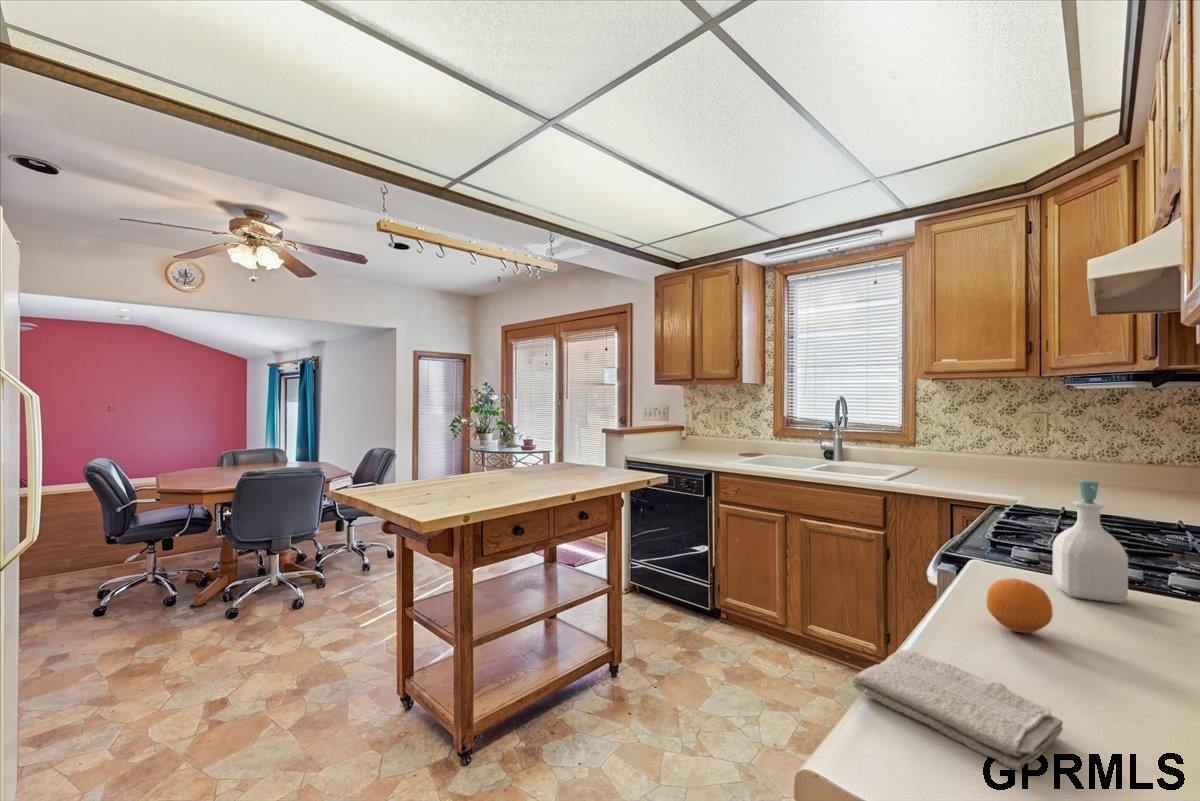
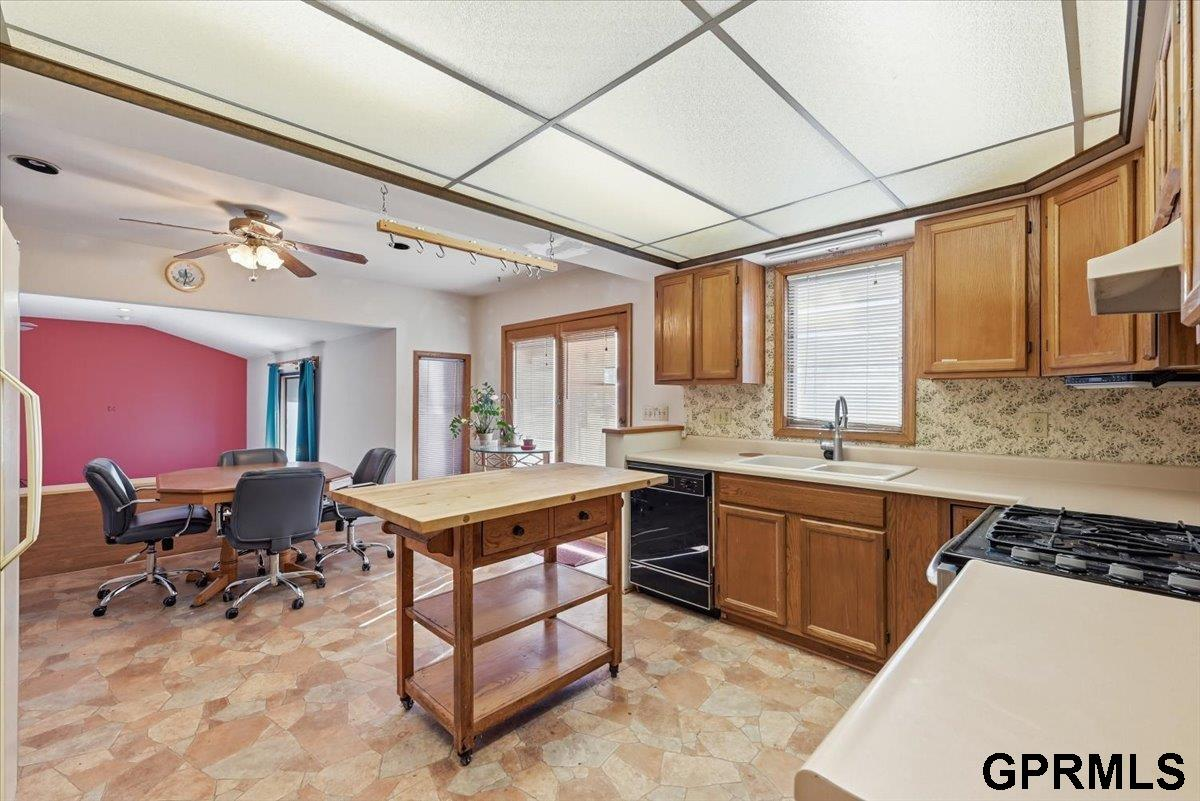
- washcloth [852,649,1064,772]
- fruit [985,577,1054,634]
- soap bottle [1052,479,1129,604]
